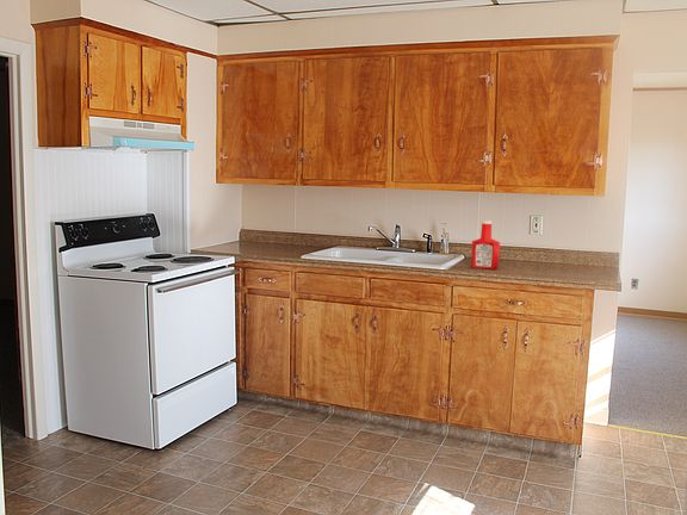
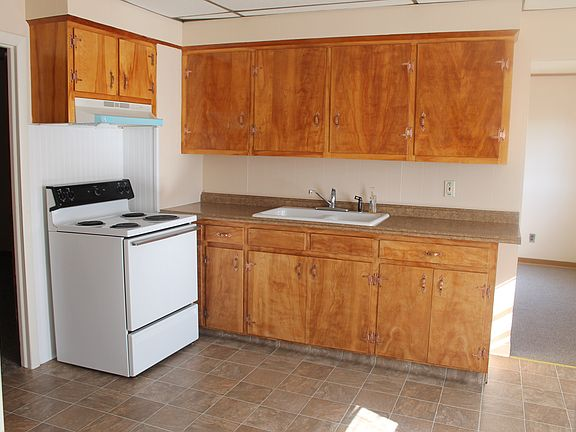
- soap bottle [470,219,501,271]
